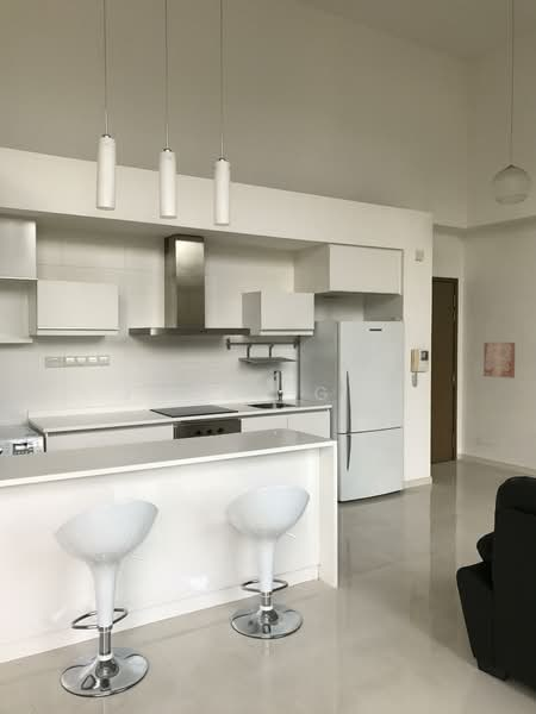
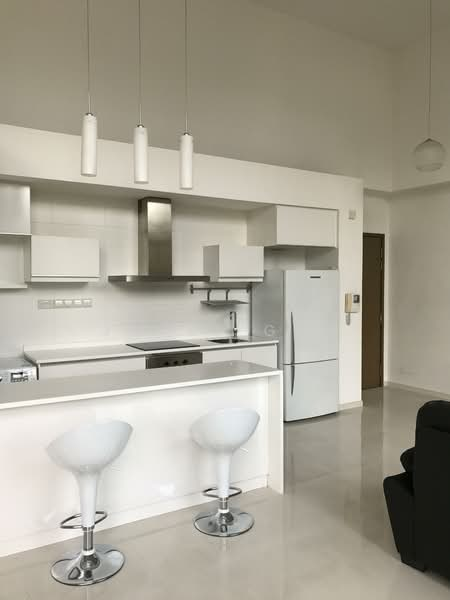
- wall art [482,342,516,380]
